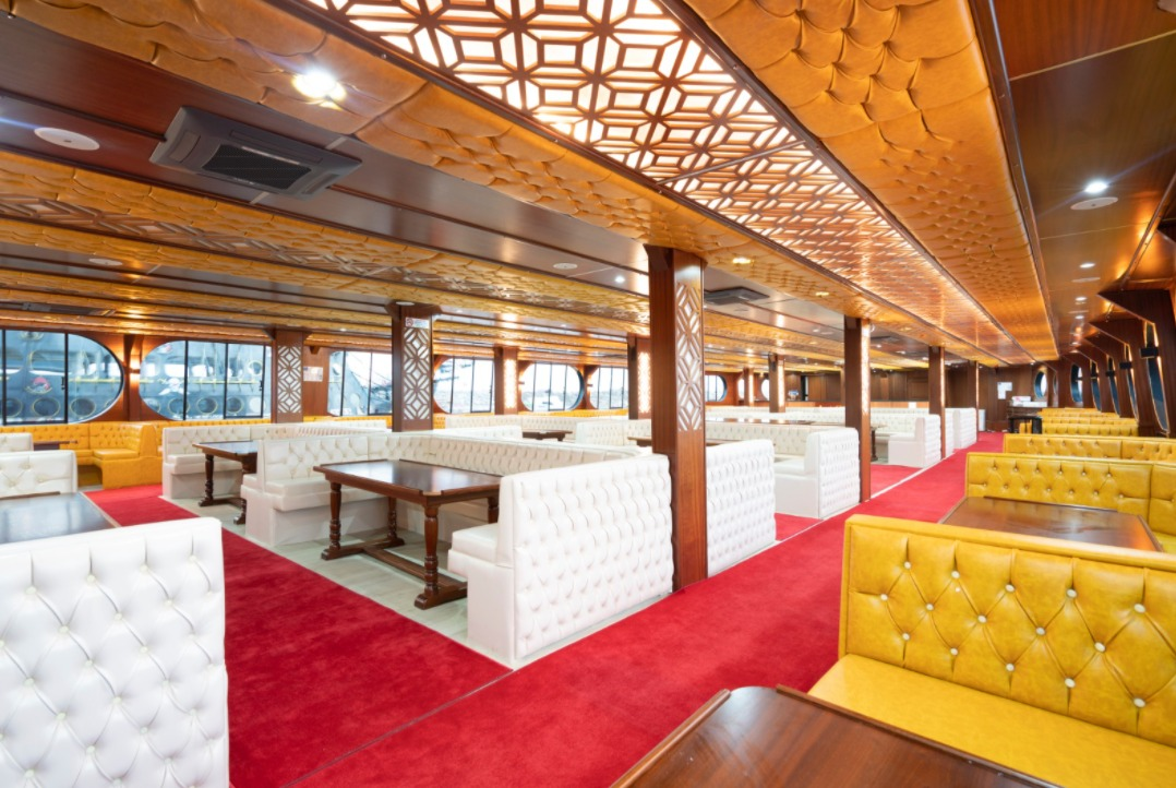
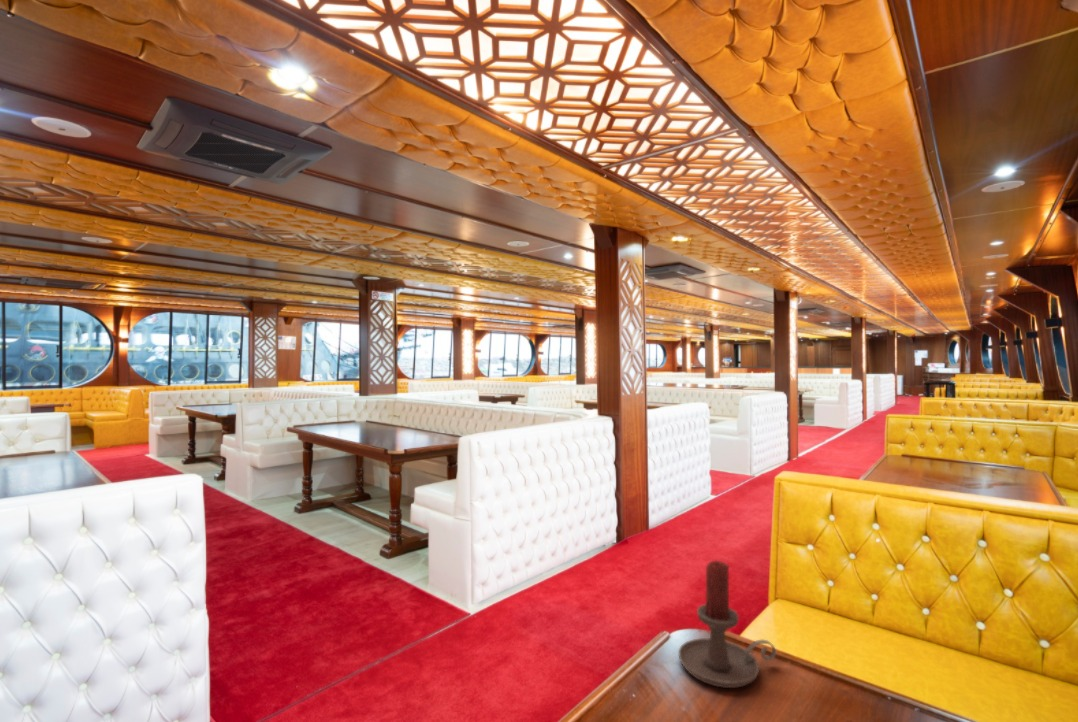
+ candle holder [678,560,777,689]
